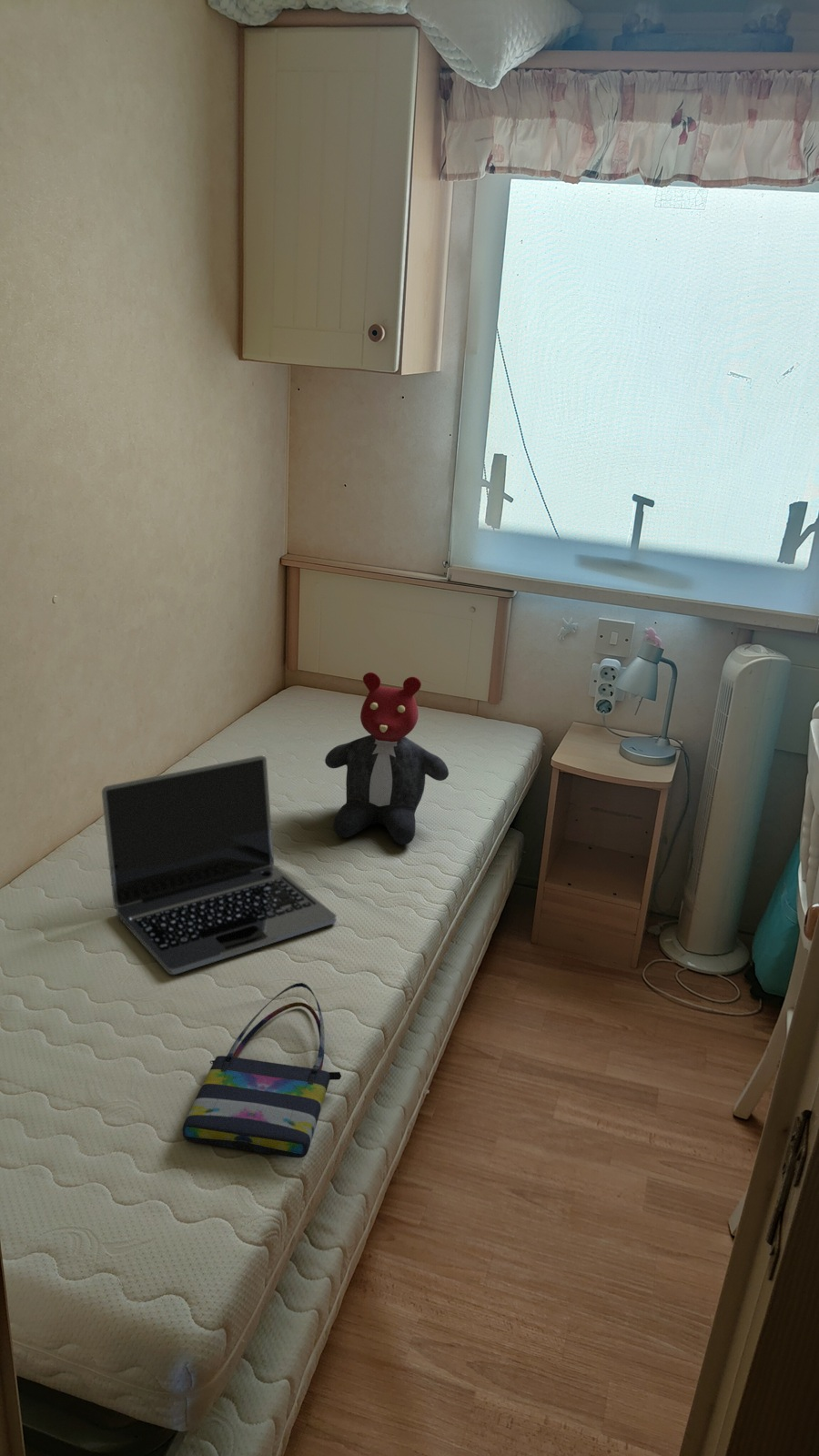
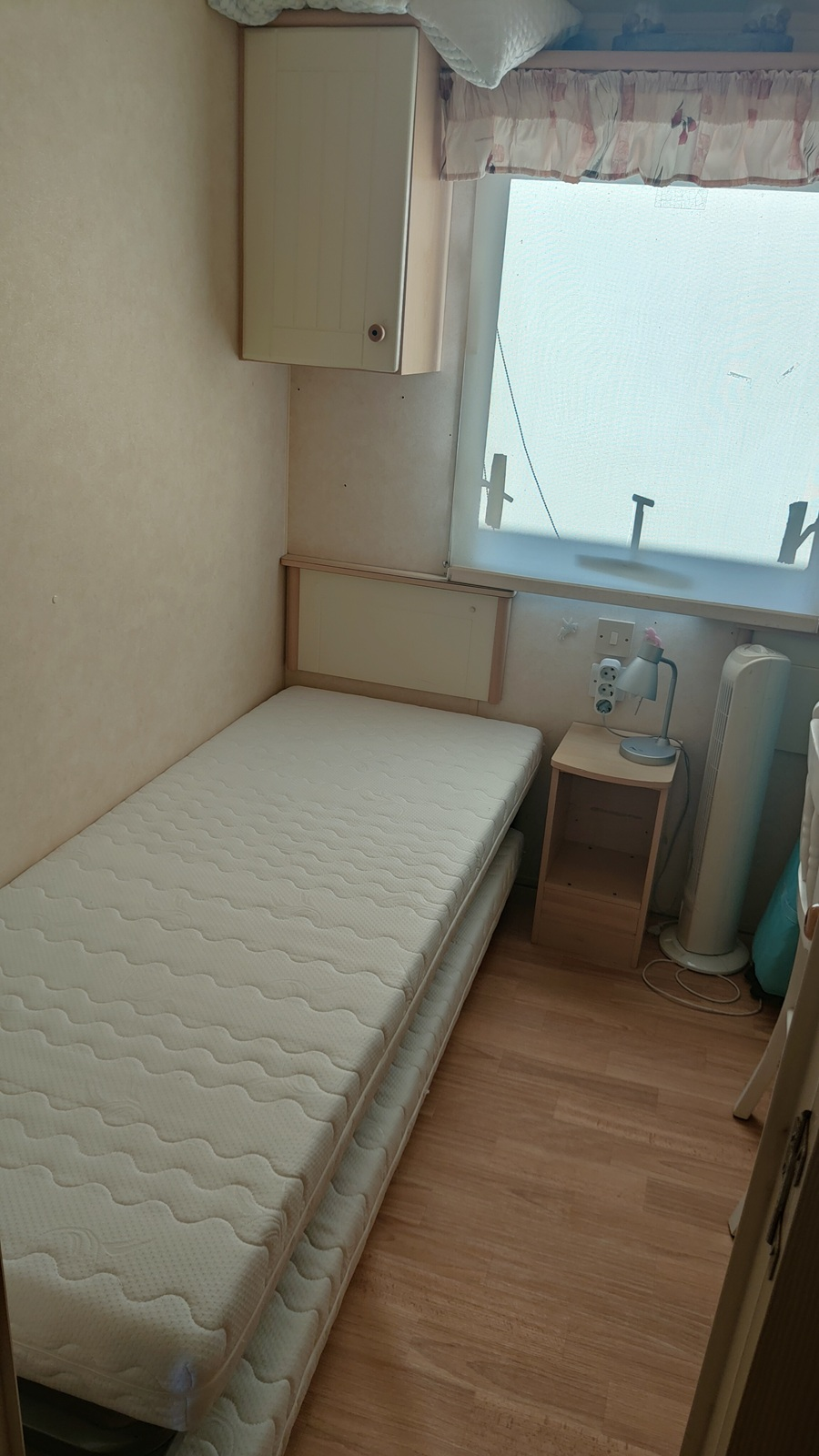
- tote bag [182,982,342,1158]
- laptop [101,754,338,976]
- teddy bear [324,672,450,845]
